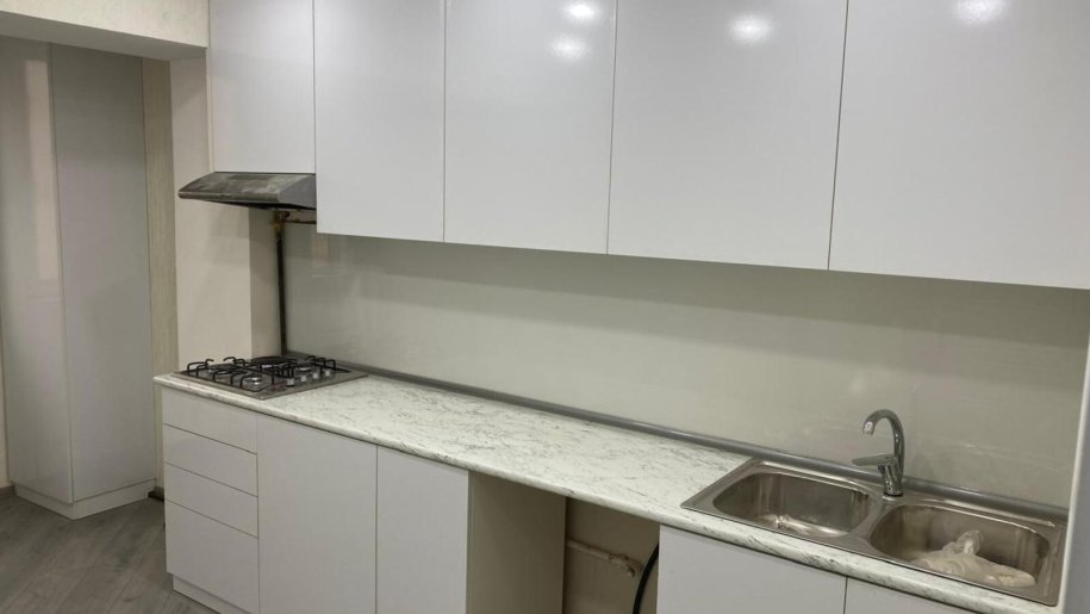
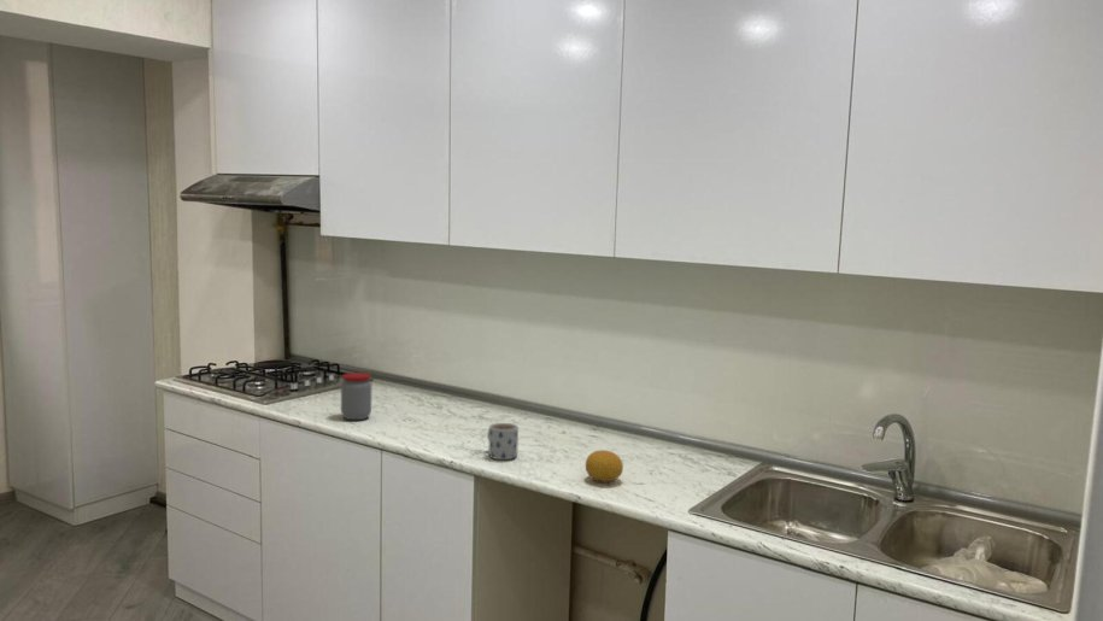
+ jar [340,371,372,421]
+ fruit [585,449,624,482]
+ mug [486,422,520,461]
